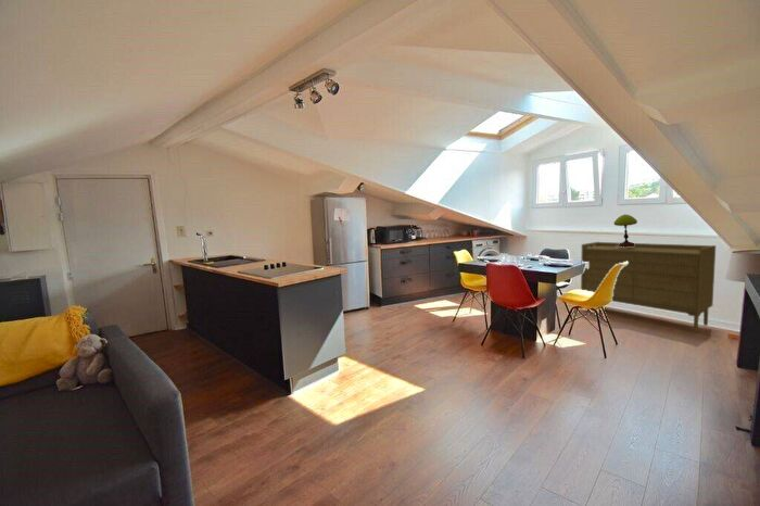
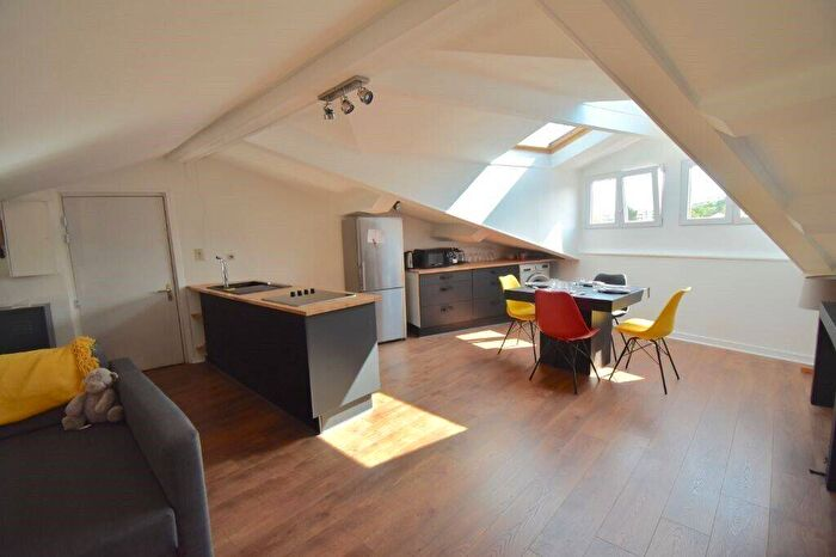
- table lamp [588,214,638,248]
- sideboard [580,241,717,333]
